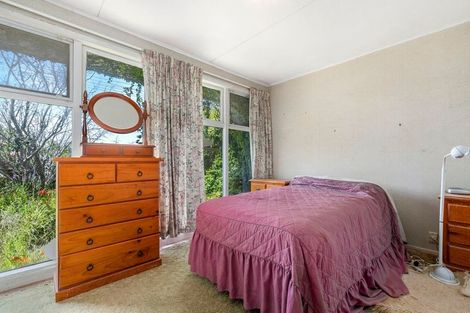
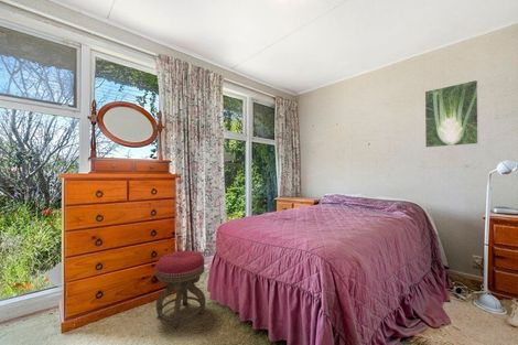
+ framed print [424,79,479,149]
+ stool [155,250,207,330]
